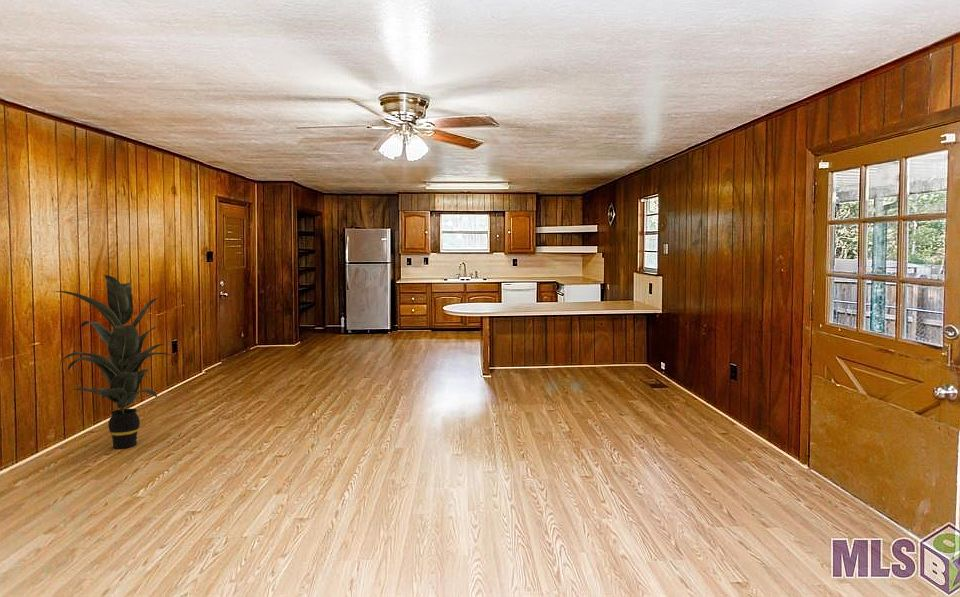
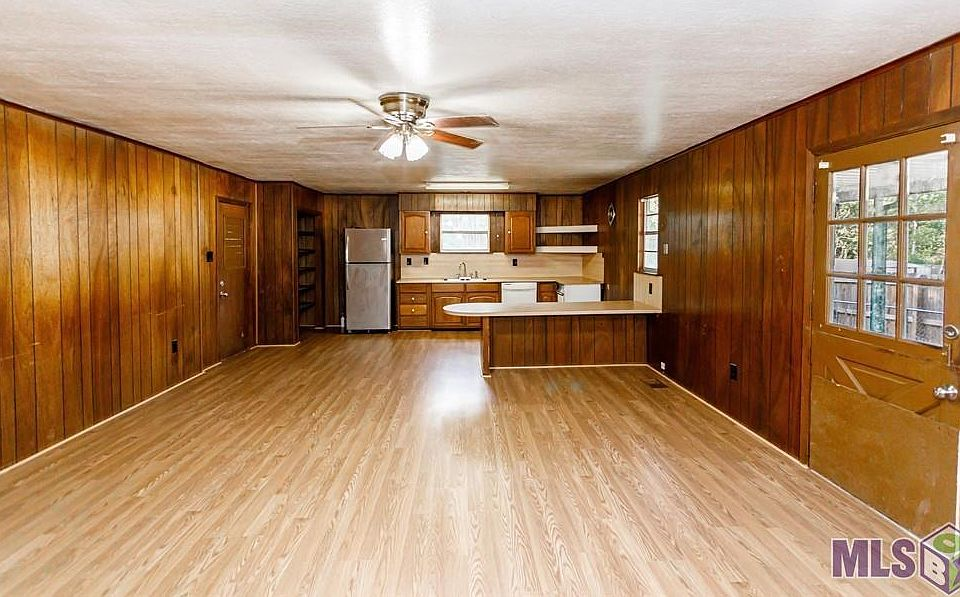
- indoor plant [53,274,173,450]
